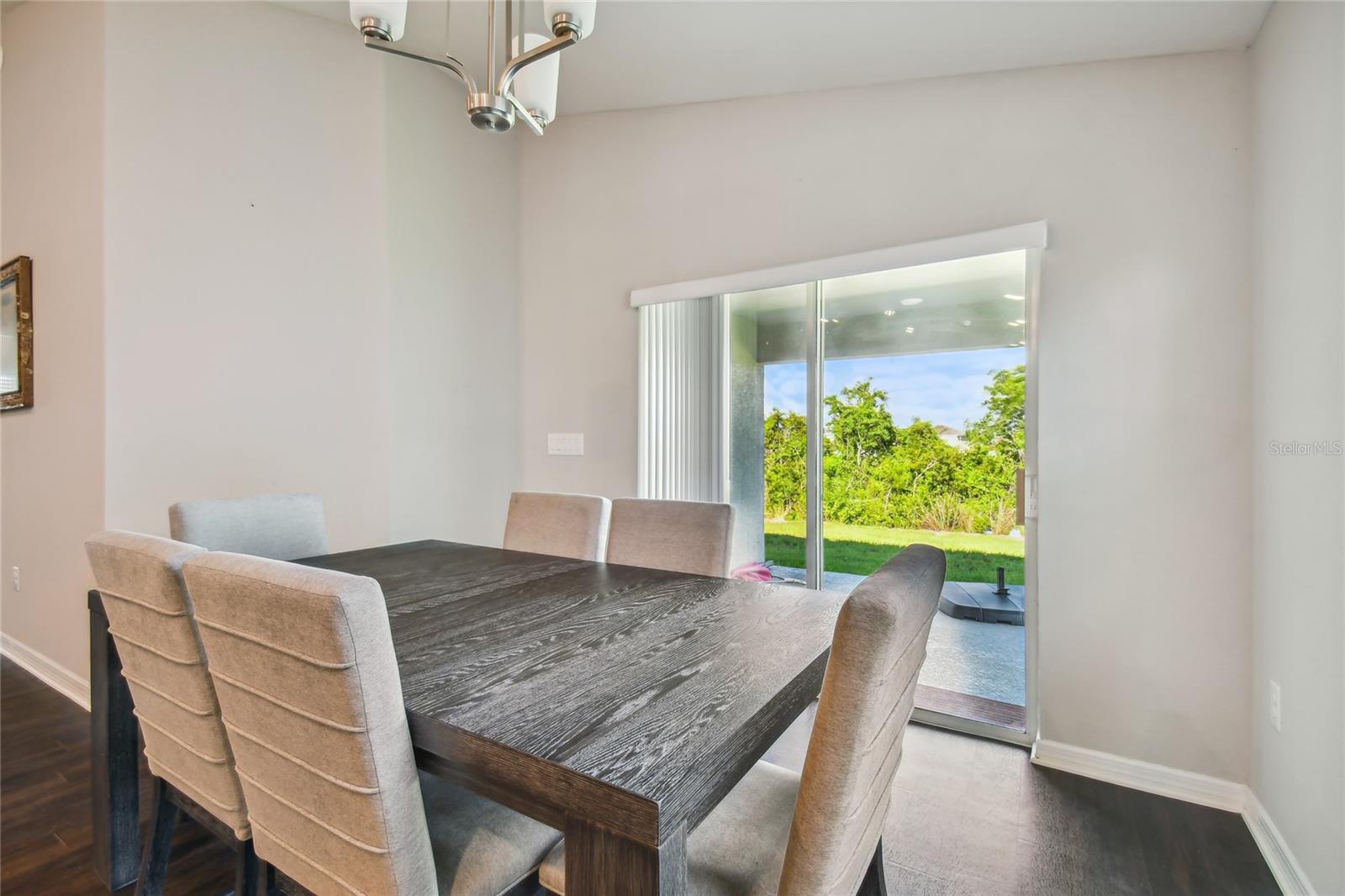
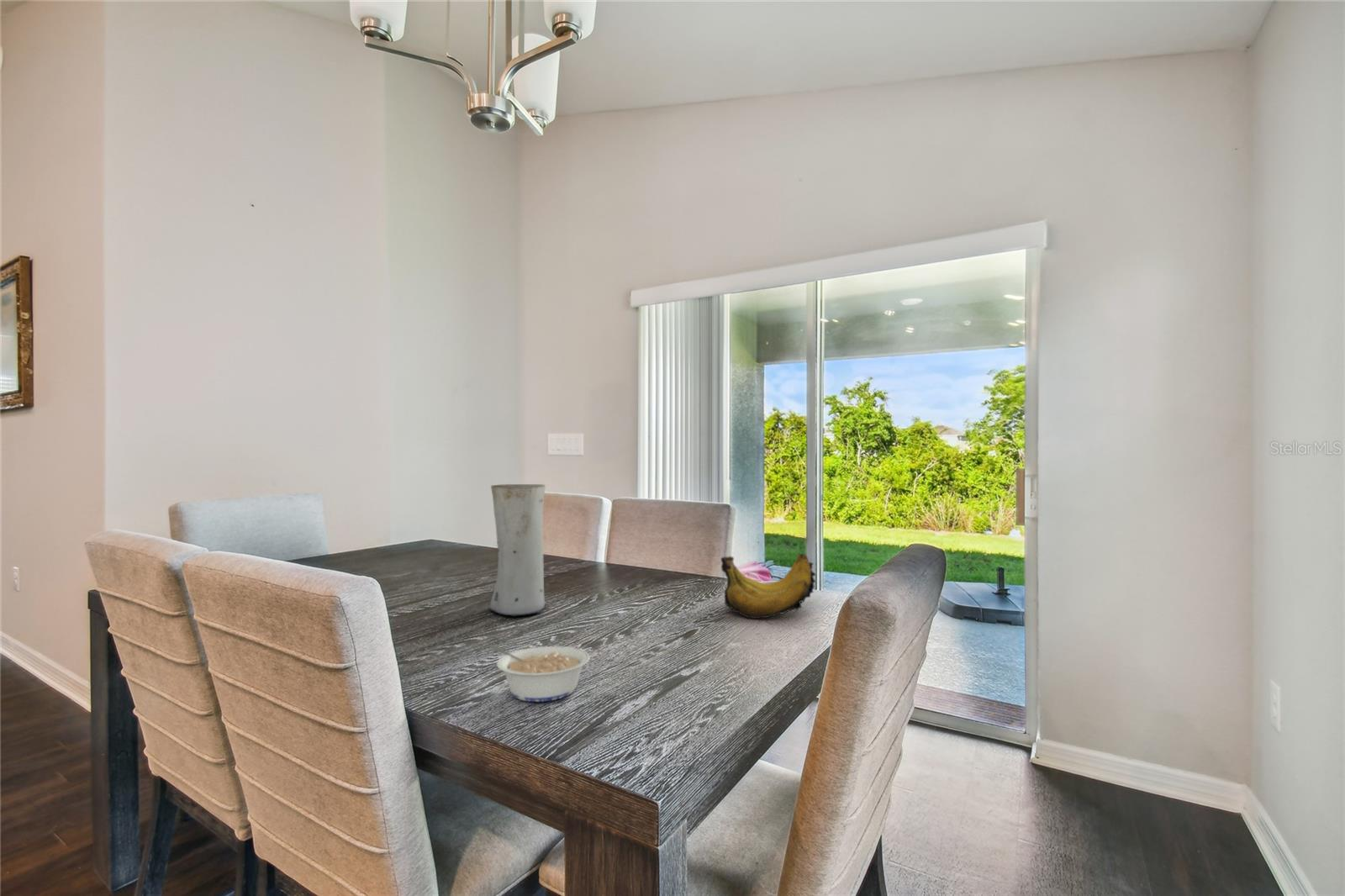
+ legume [489,644,591,703]
+ banana bunch [720,553,816,619]
+ vase [488,483,546,617]
